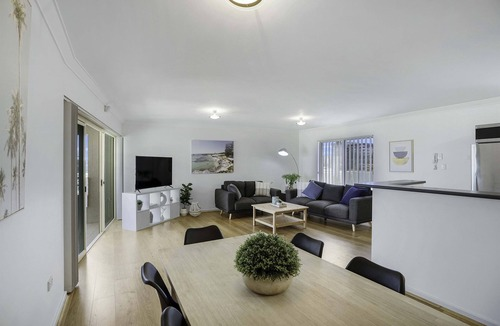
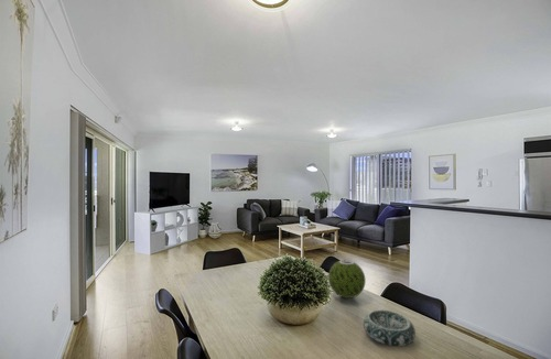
+ decorative ball [327,259,367,300]
+ decorative bowl [363,309,417,347]
